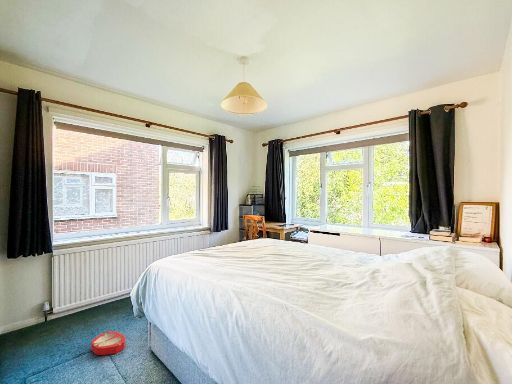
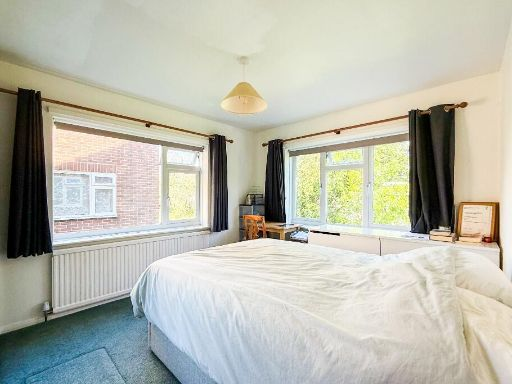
- ashtray [90,330,126,356]
